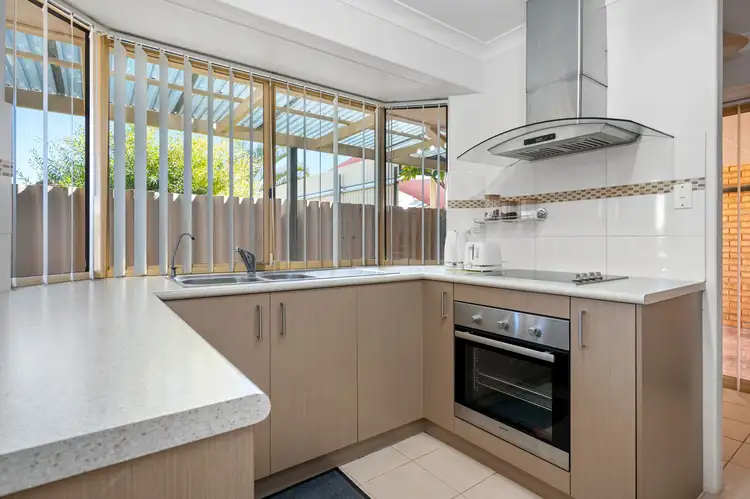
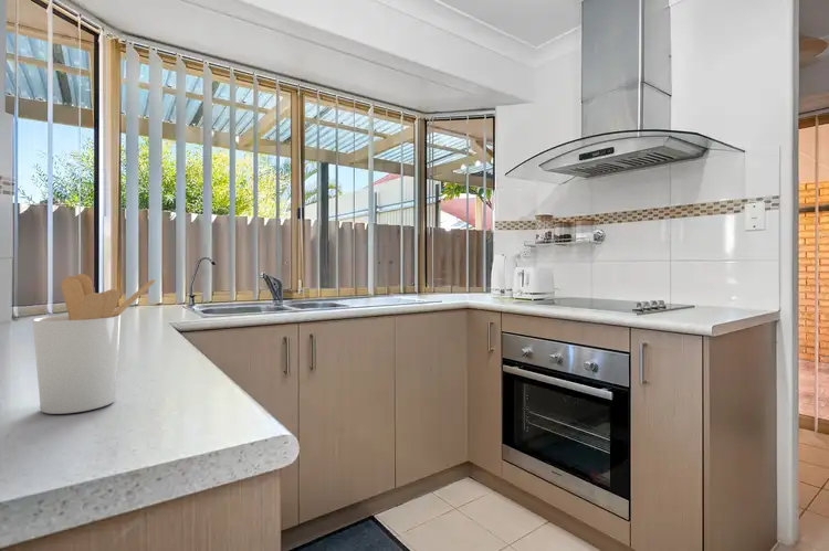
+ utensil holder [31,273,157,415]
